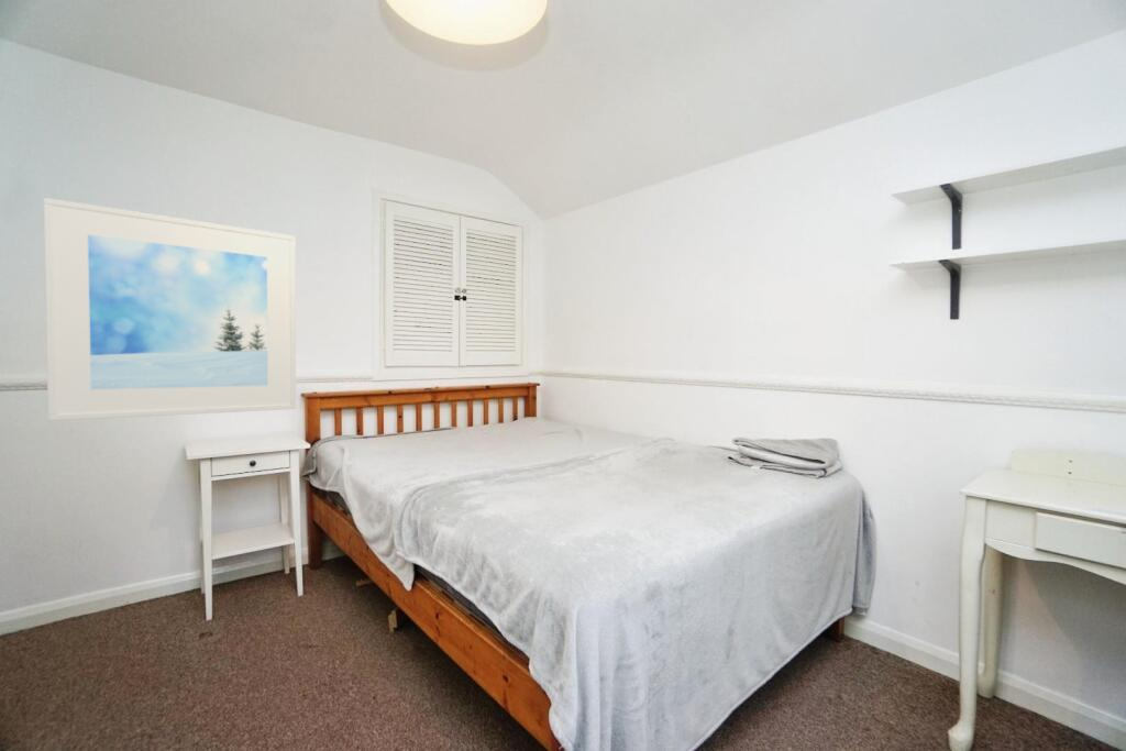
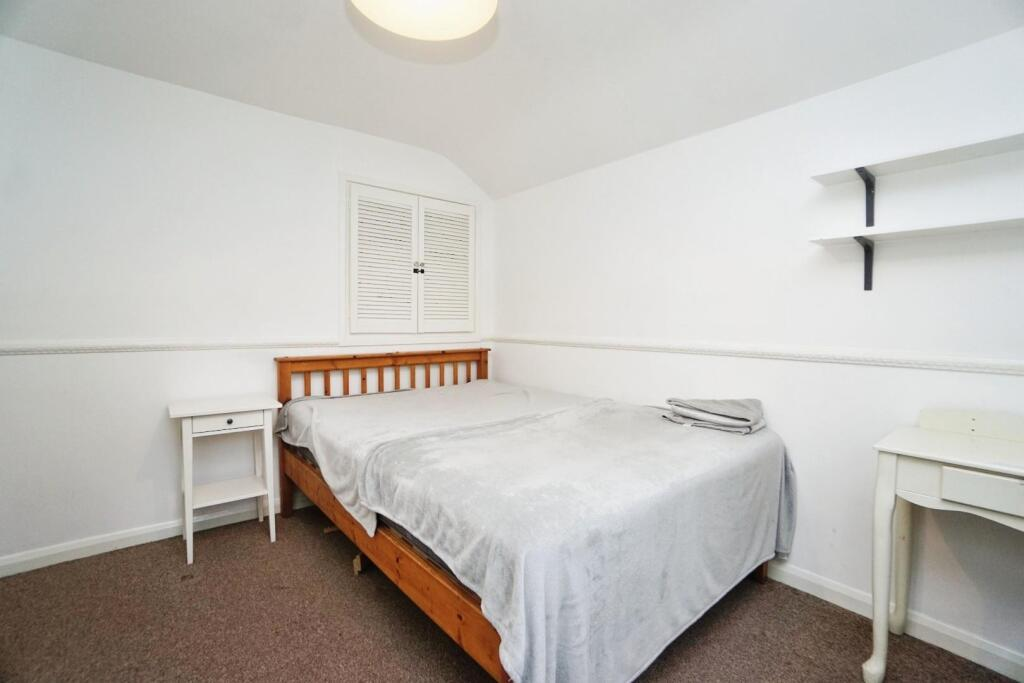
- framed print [42,197,297,422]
